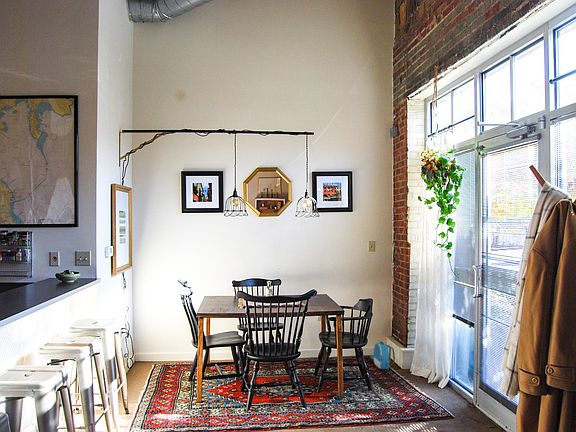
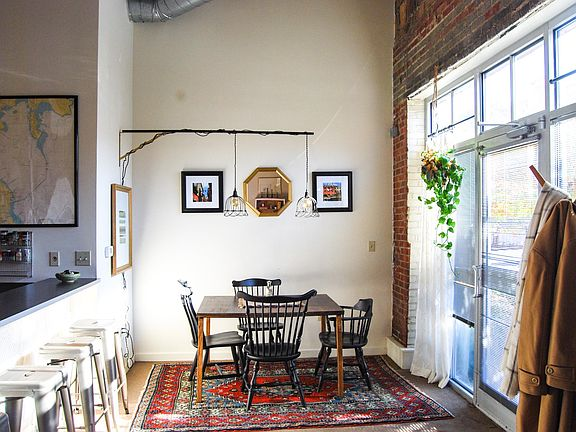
- backpack [369,341,396,370]
